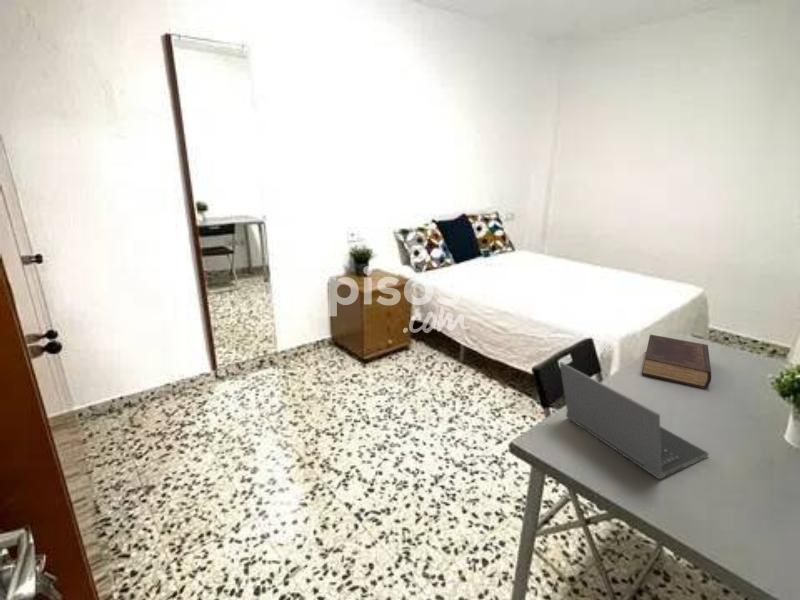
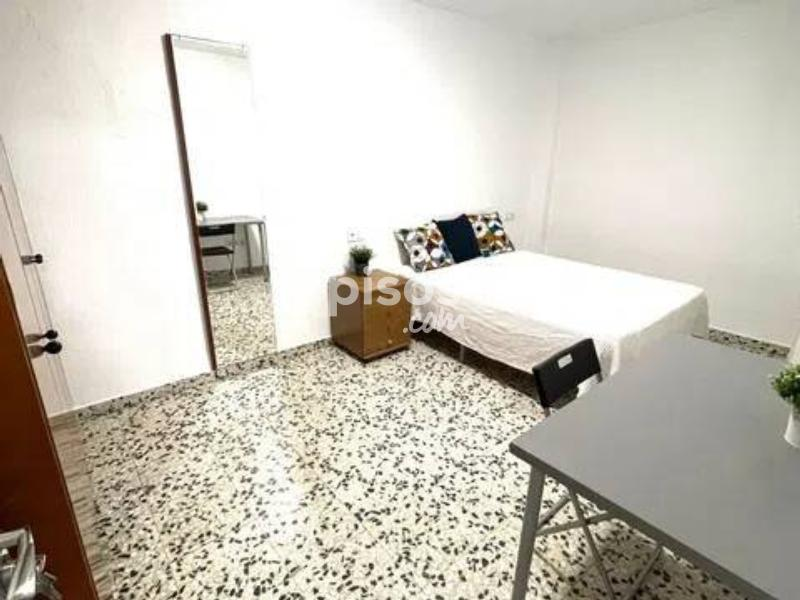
- book [641,334,712,390]
- laptop computer [558,361,710,480]
